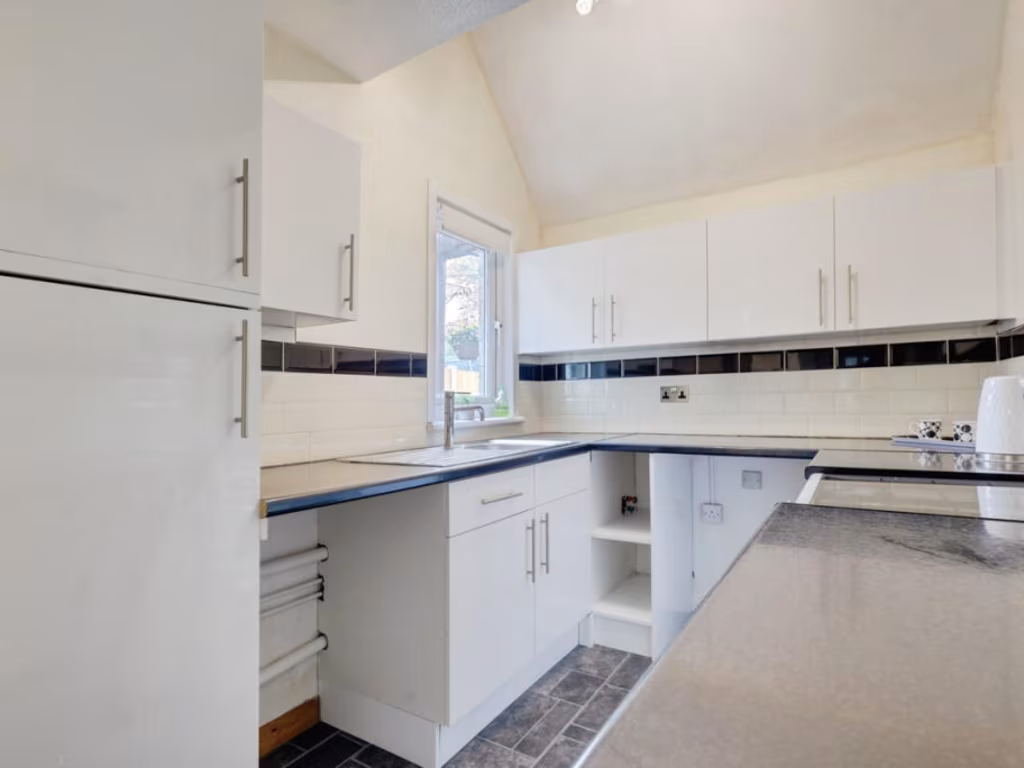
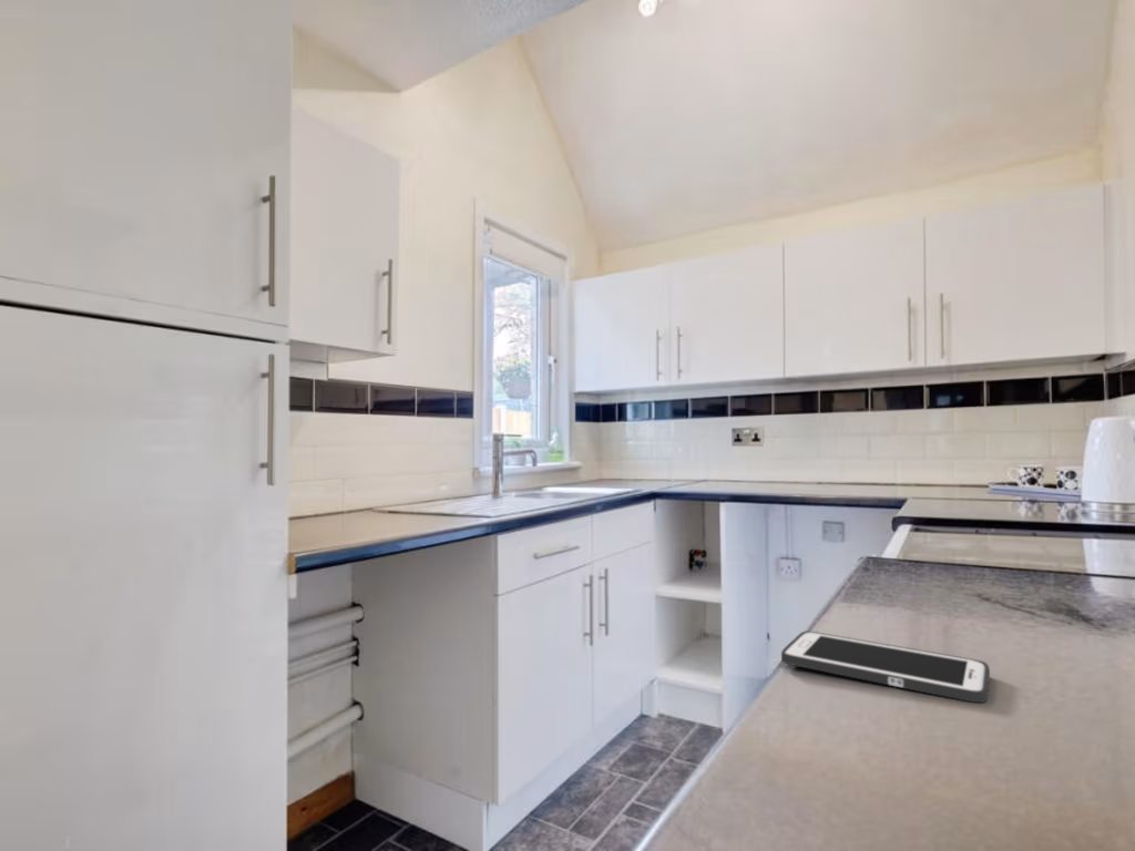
+ cell phone [780,630,991,704]
